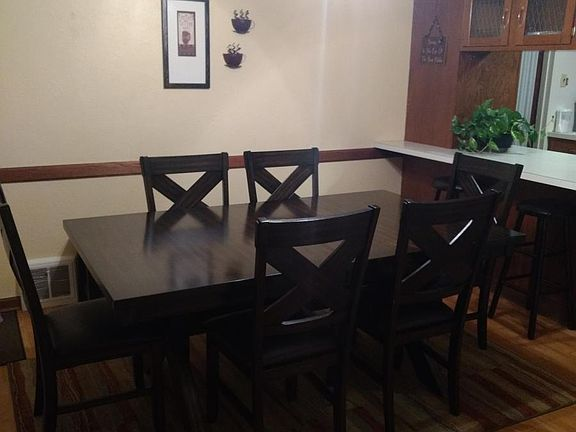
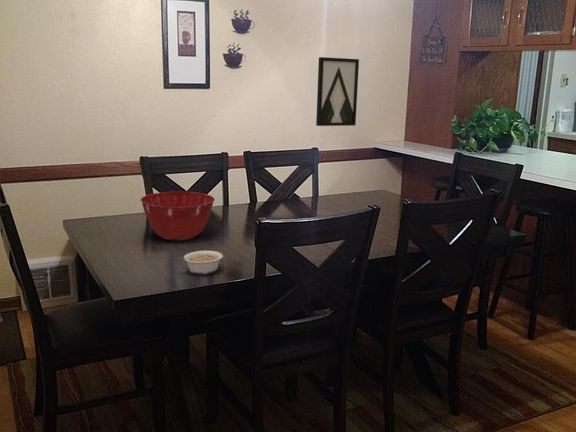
+ mixing bowl [140,191,216,241]
+ wall art [315,56,360,127]
+ legume [175,250,224,275]
